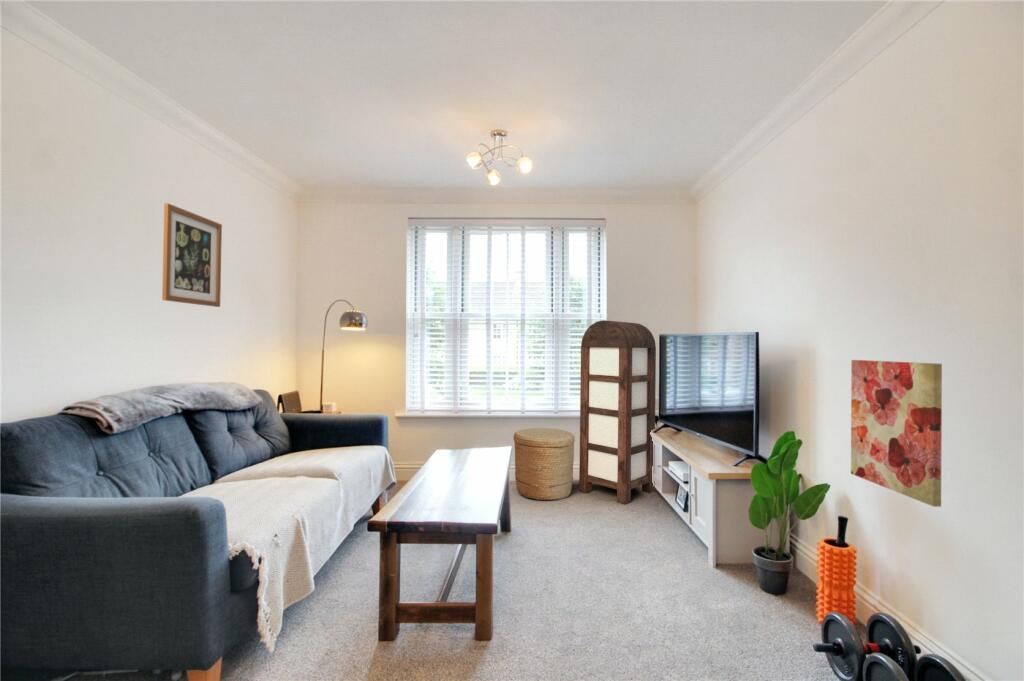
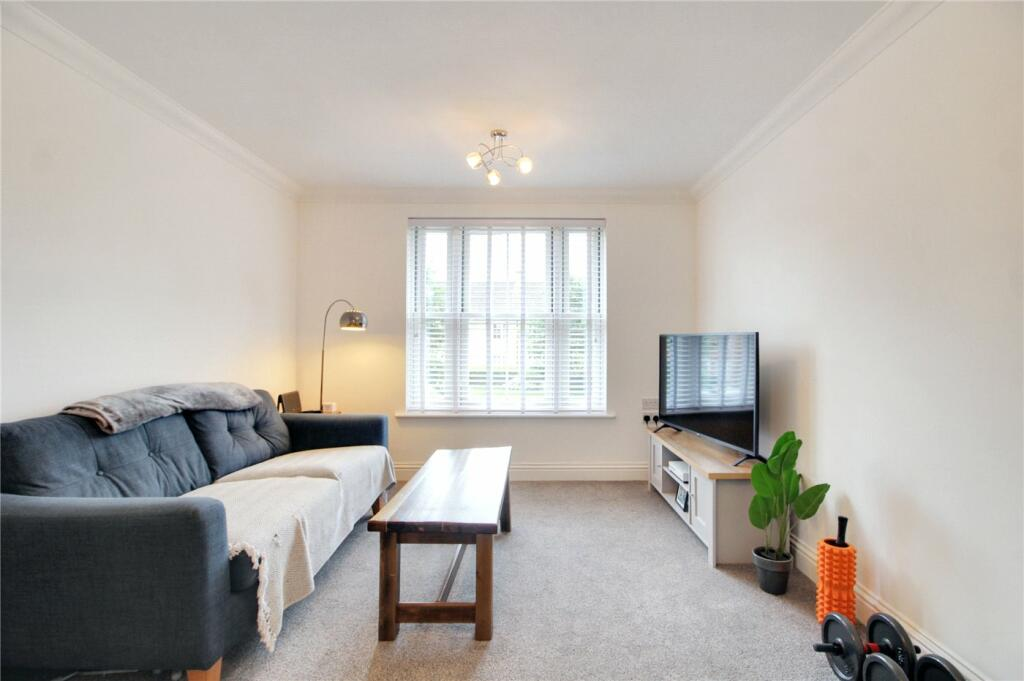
- wall art [850,359,943,508]
- basket [513,427,576,501]
- bookshelf [578,319,657,505]
- wall art [161,202,223,308]
